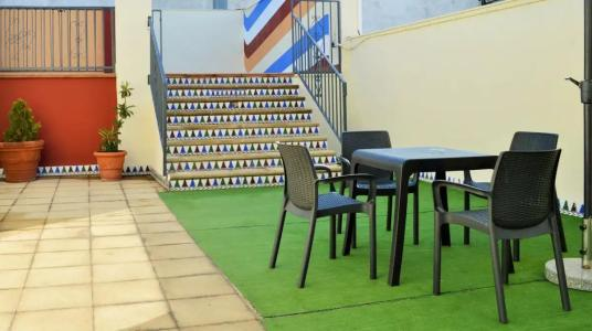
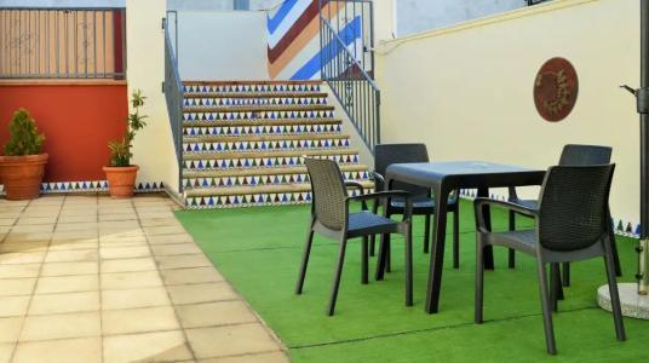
+ decorative platter [532,56,580,123]
